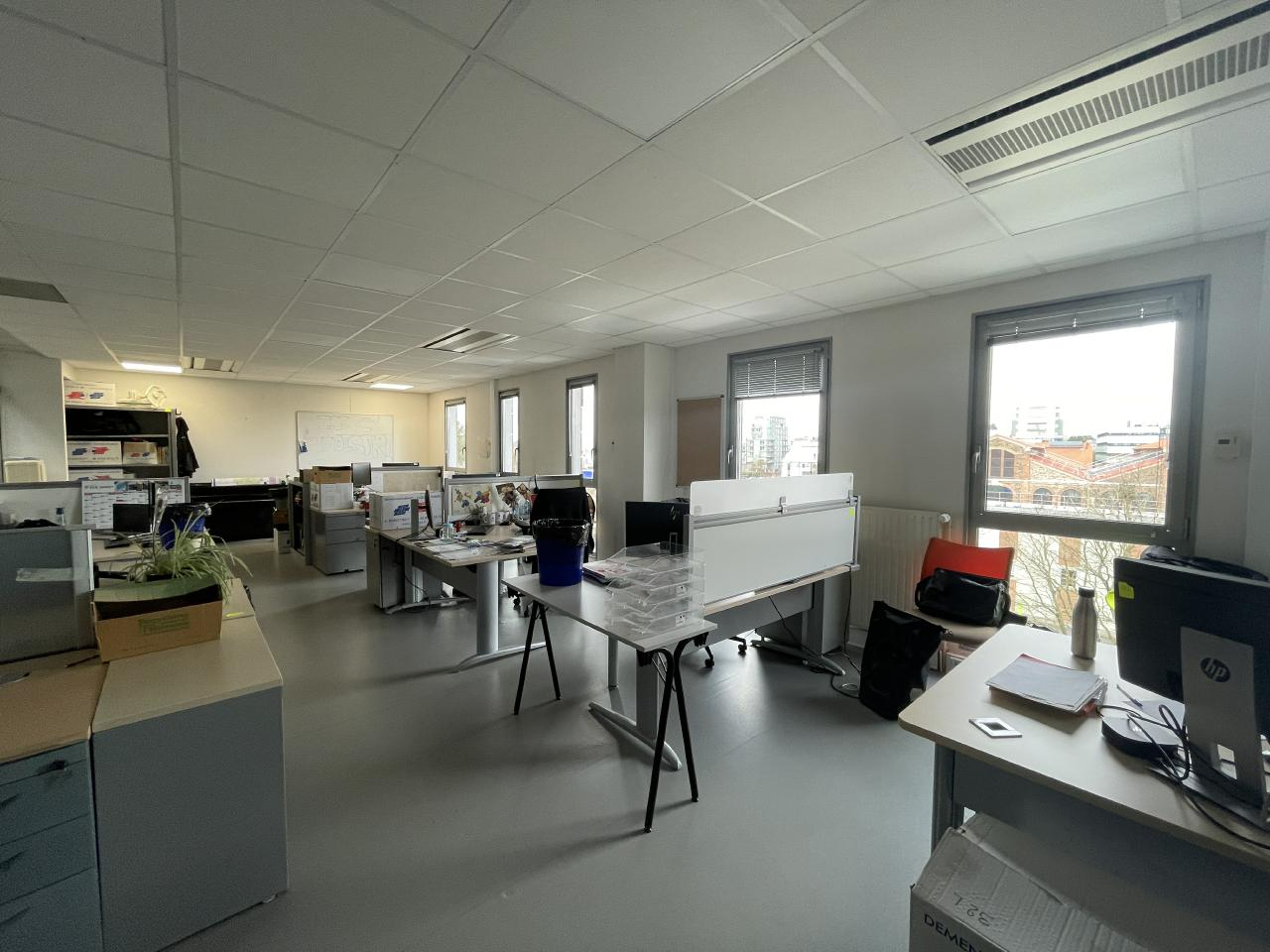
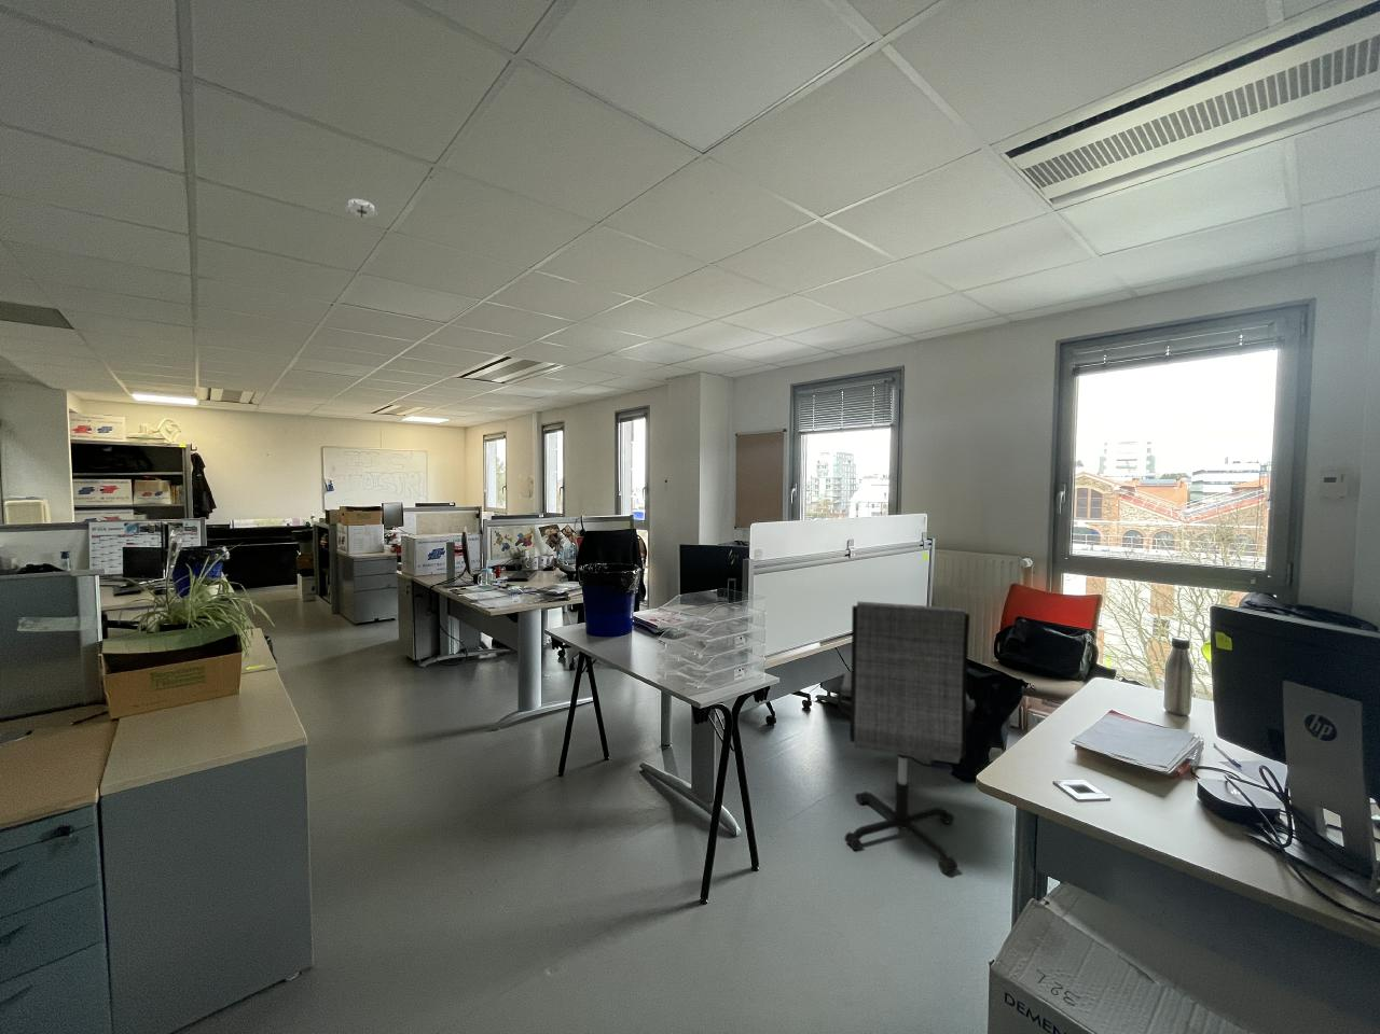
+ smoke detector [344,198,378,218]
+ office chair [837,600,978,874]
